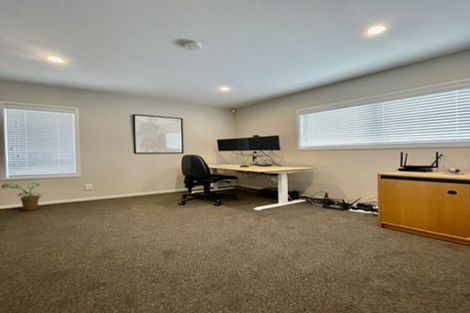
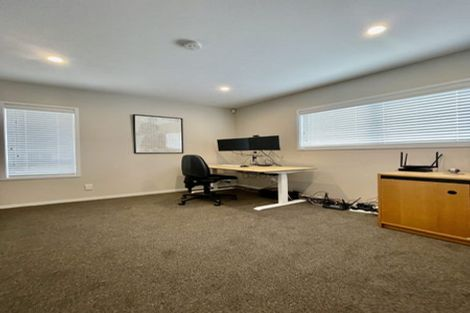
- potted plant [1,181,44,211]
